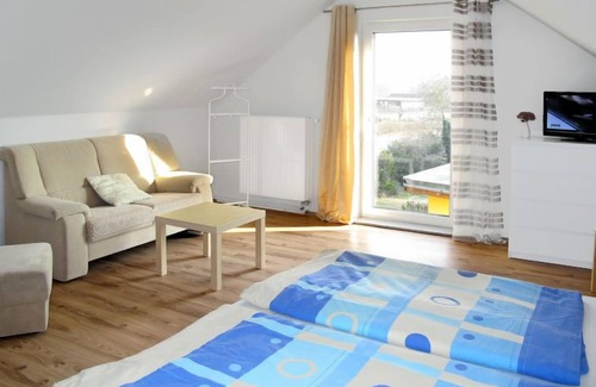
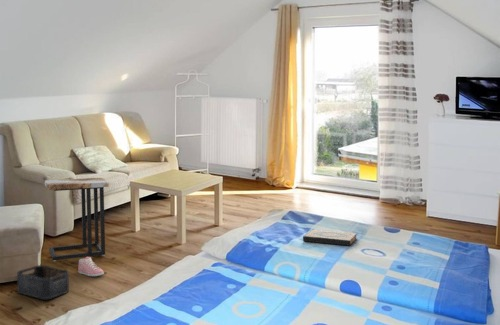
+ storage bin [16,264,70,300]
+ hardback book [302,228,358,247]
+ sneaker [77,256,105,277]
+ side table [44,177,110,262]
